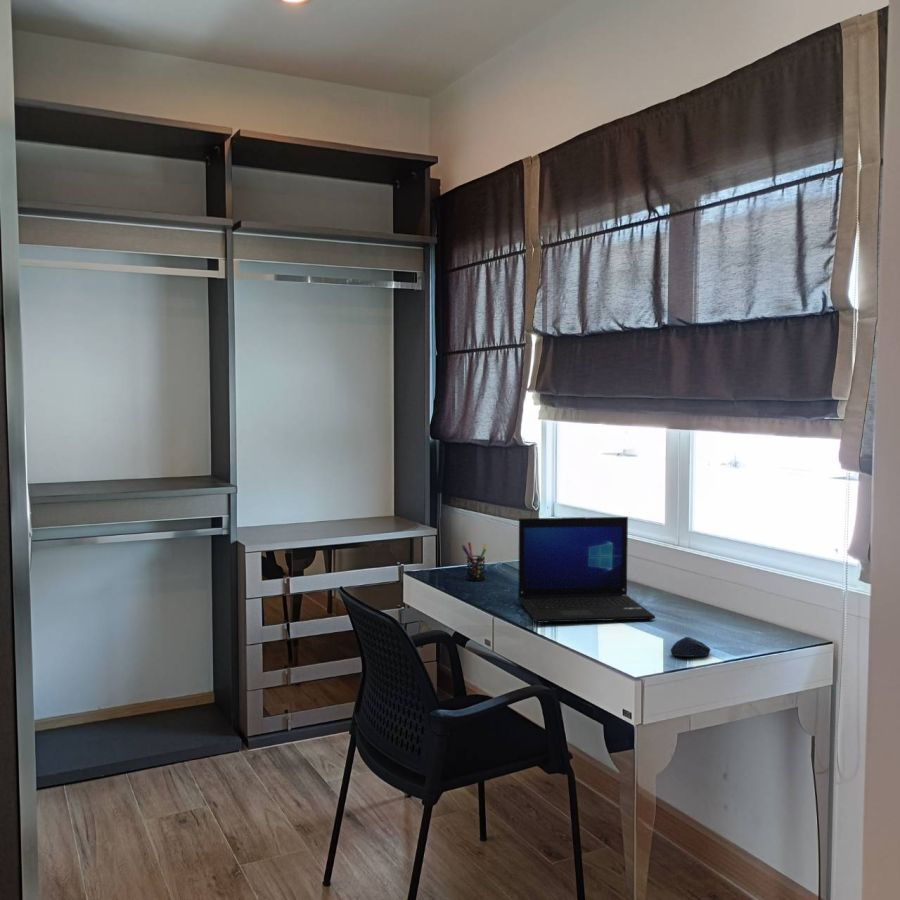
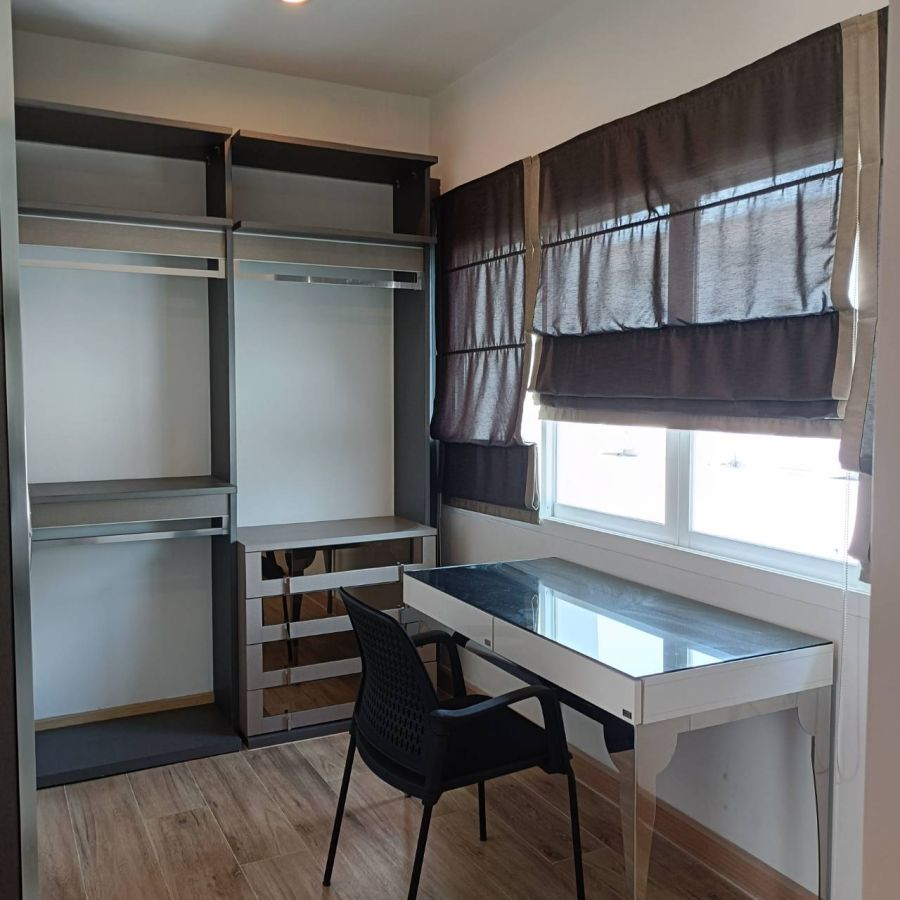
- computer mouse [669,636,711,658]
- pen holder [461,541,487,582]
- laptop [517,516,656,624]
